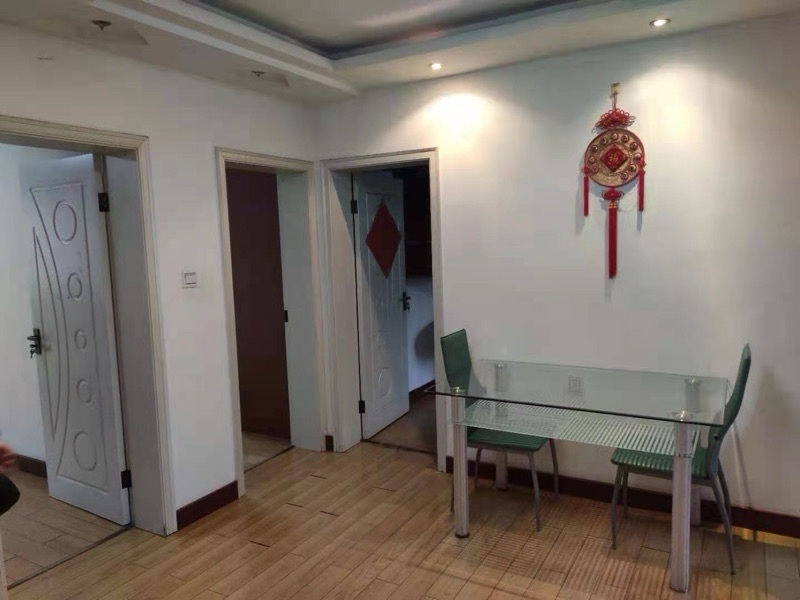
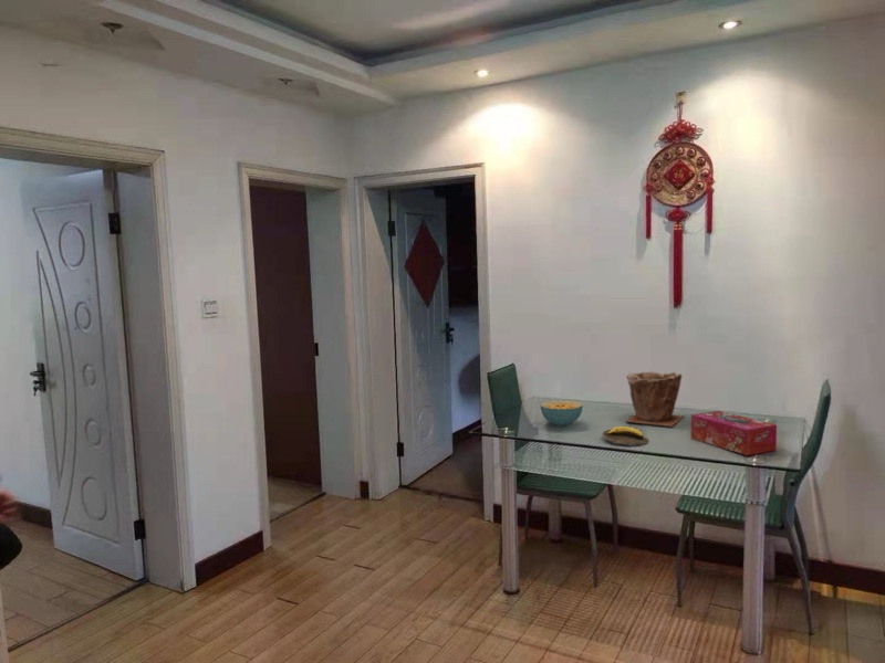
+ cereal bowl [539,399,584,428]
+ tissue box [690,410,778,456]
+ banana [602,425,650,446]
+ plant pot [625,371,684,428]
